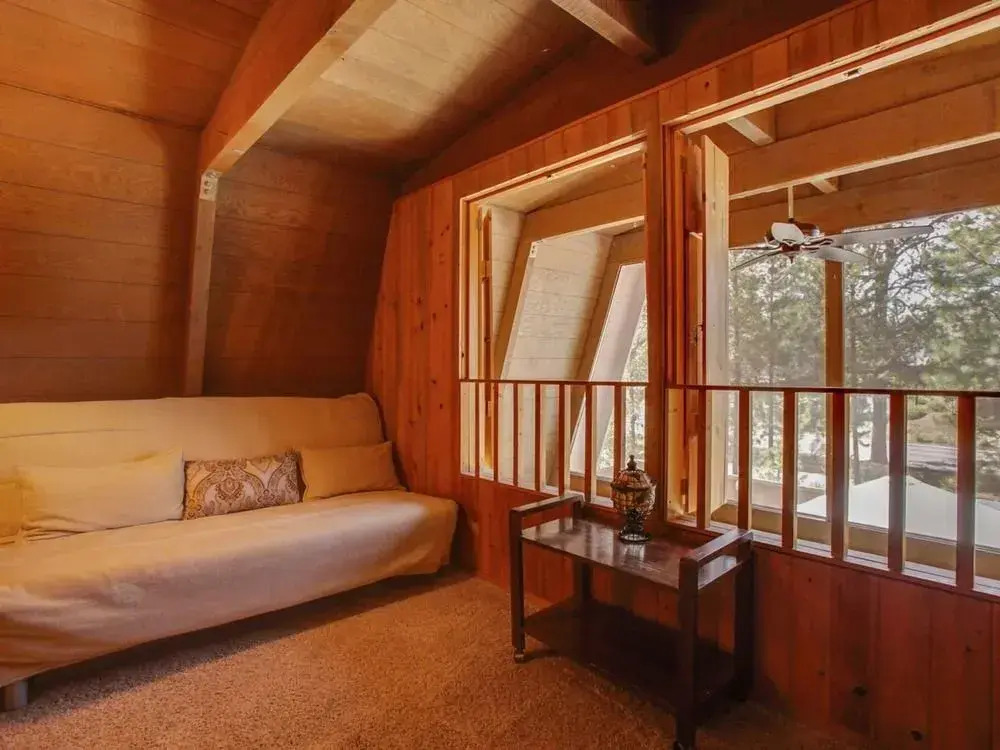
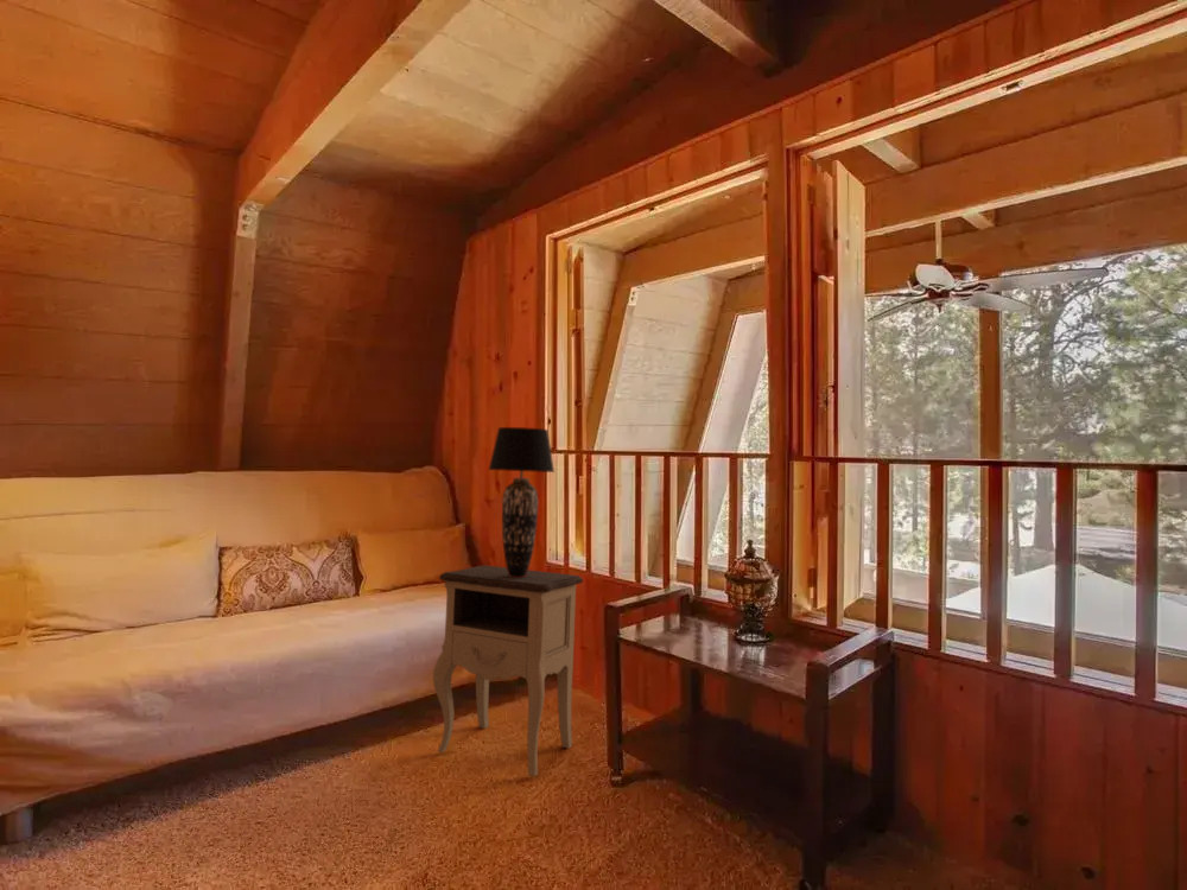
+ nightstand [432,564,584,777]
+ table lamp [487,426,556,578]
